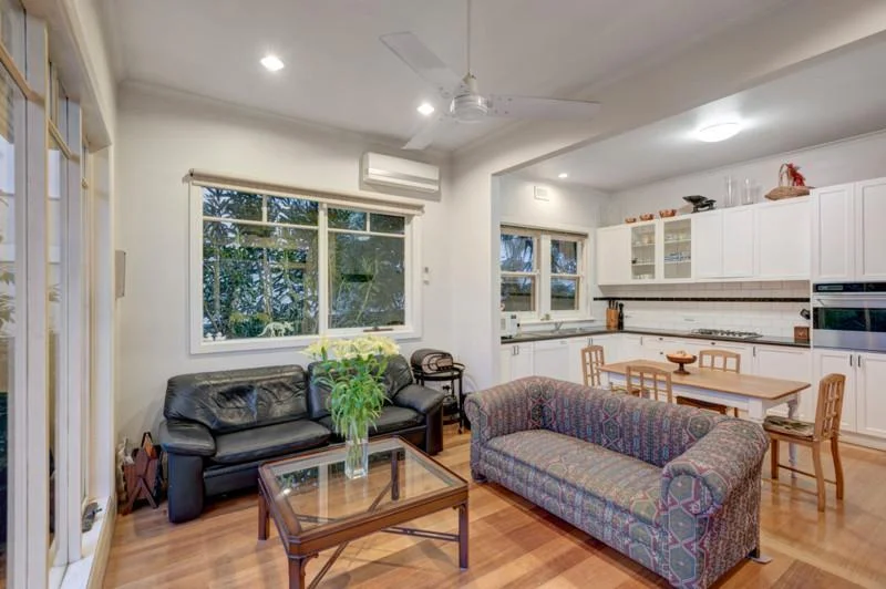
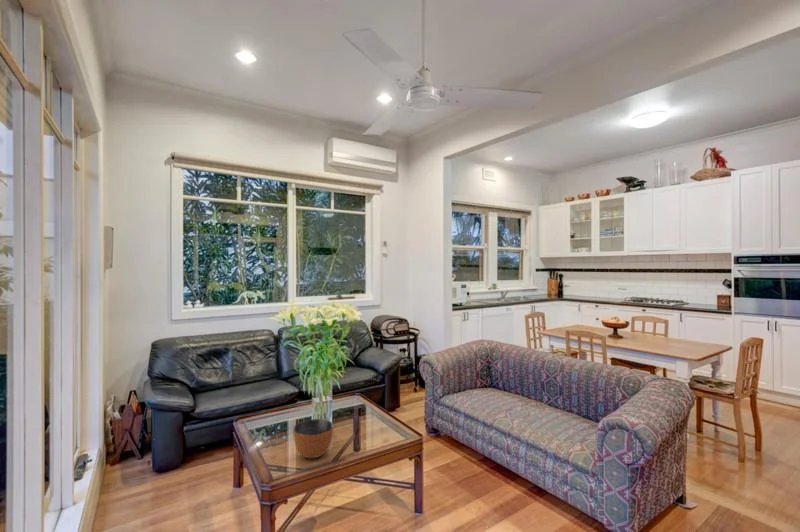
+ bowl [292,418,334,459]
